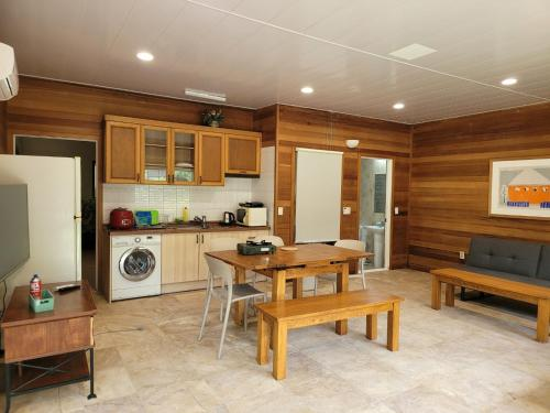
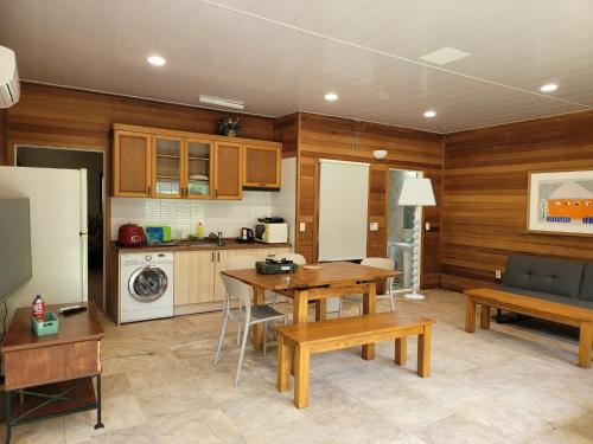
+ floor lamp [396,176,438,301]
